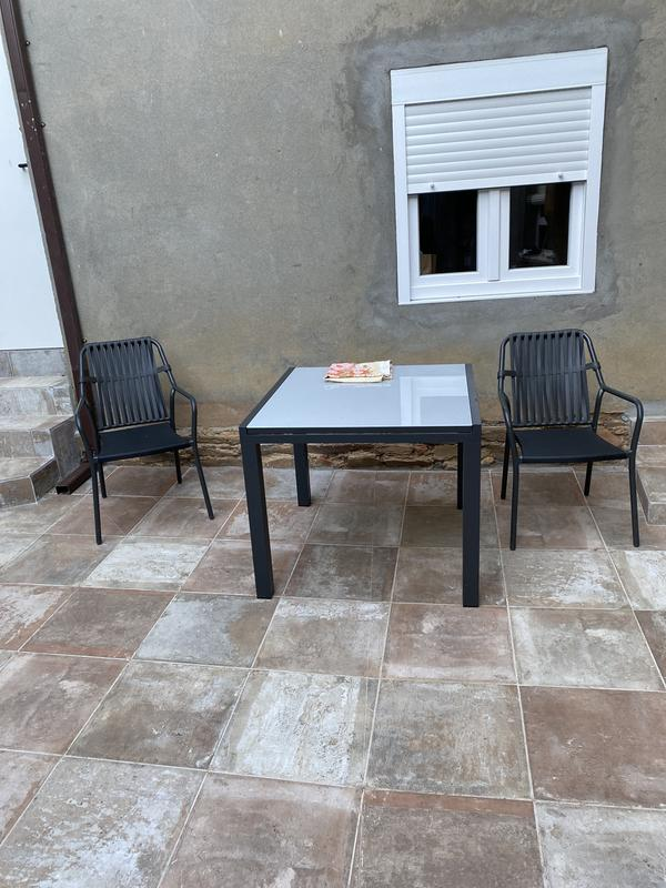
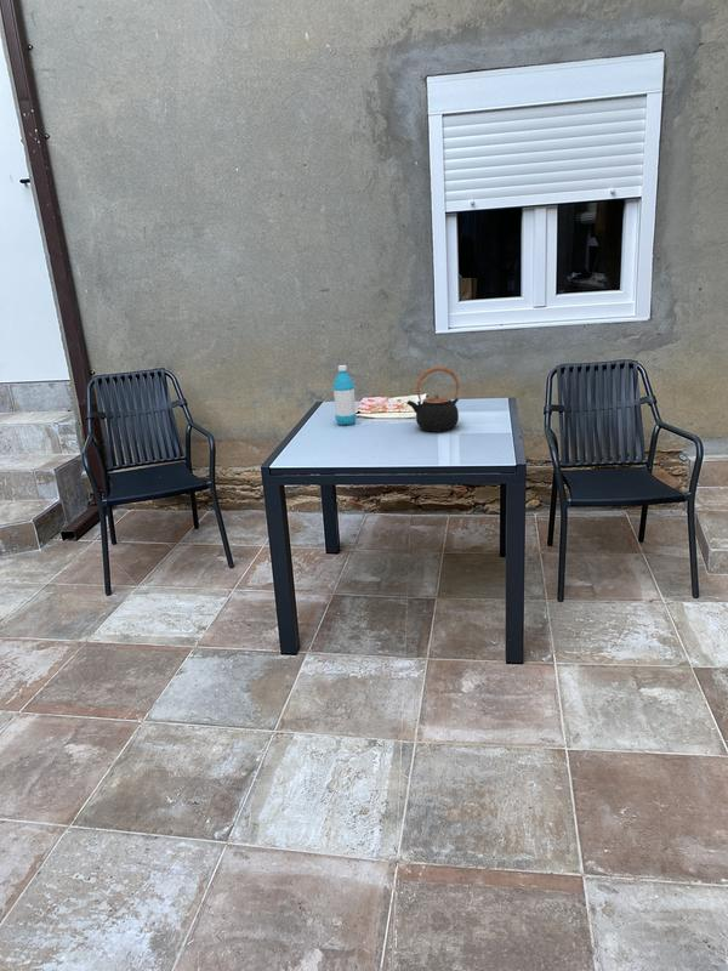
+ water bottle [332,364,358,426]
+ teapot [405,365,460,432]
